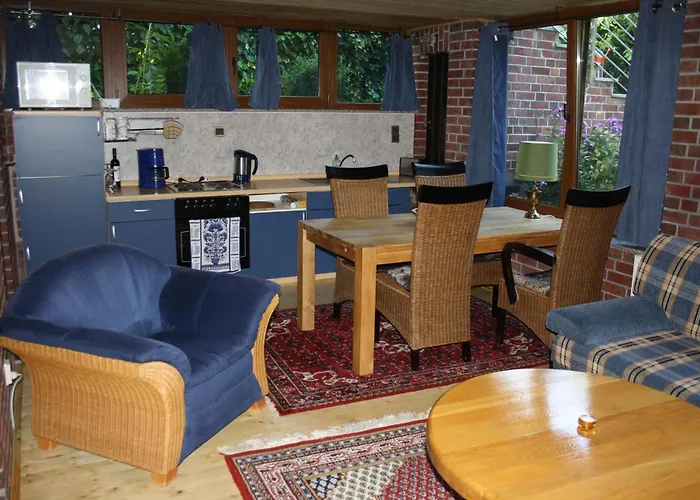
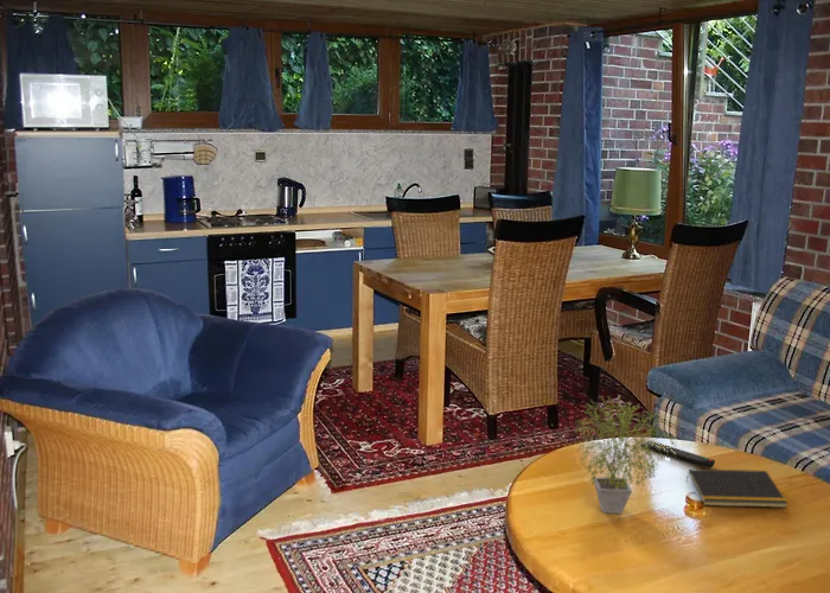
+ notepad [685,467,788,509]
+ potted plant [570,394,684,515]
+ remote control [640,440,716,468]
